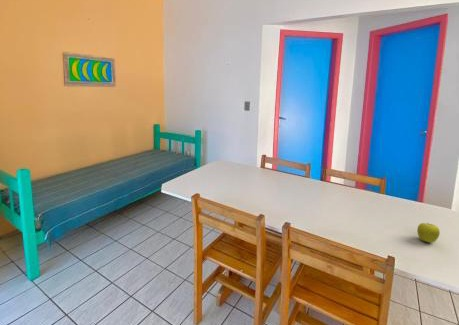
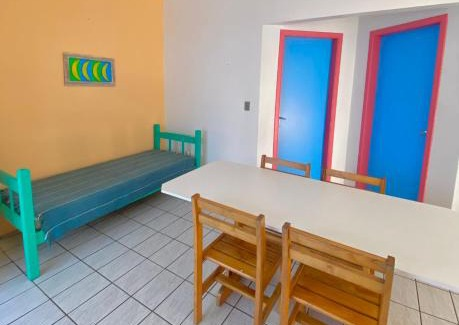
- fruit [416,222,441,244]
